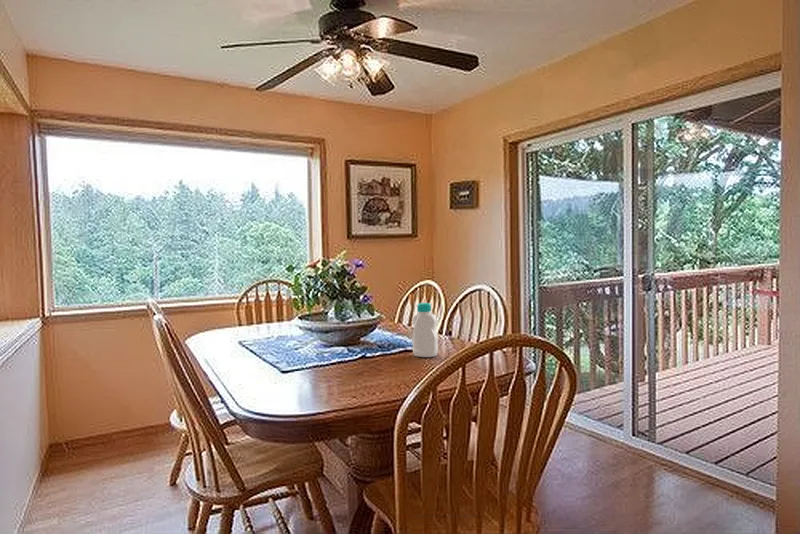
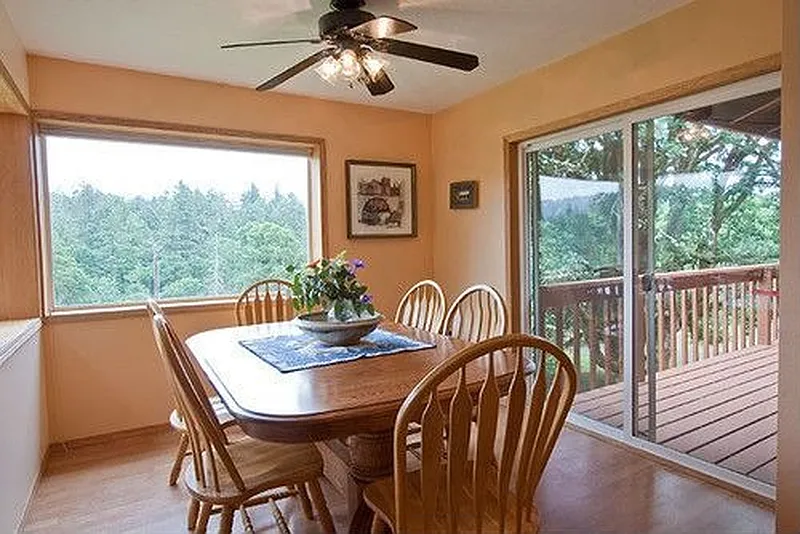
- bottle [411,302,439,358]
